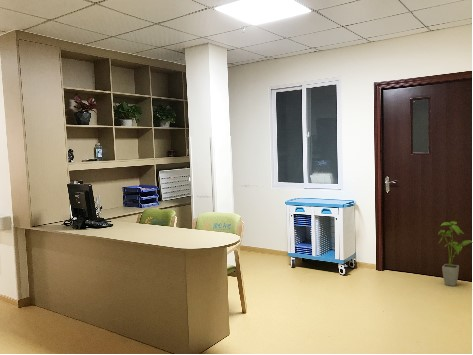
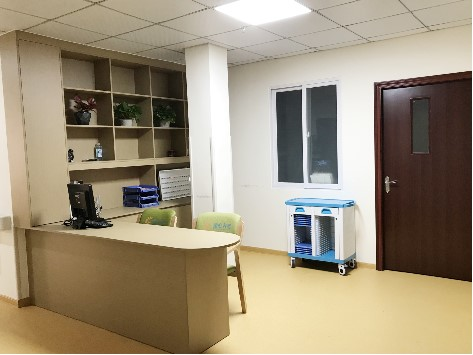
- house plant [437,220,473,287]
